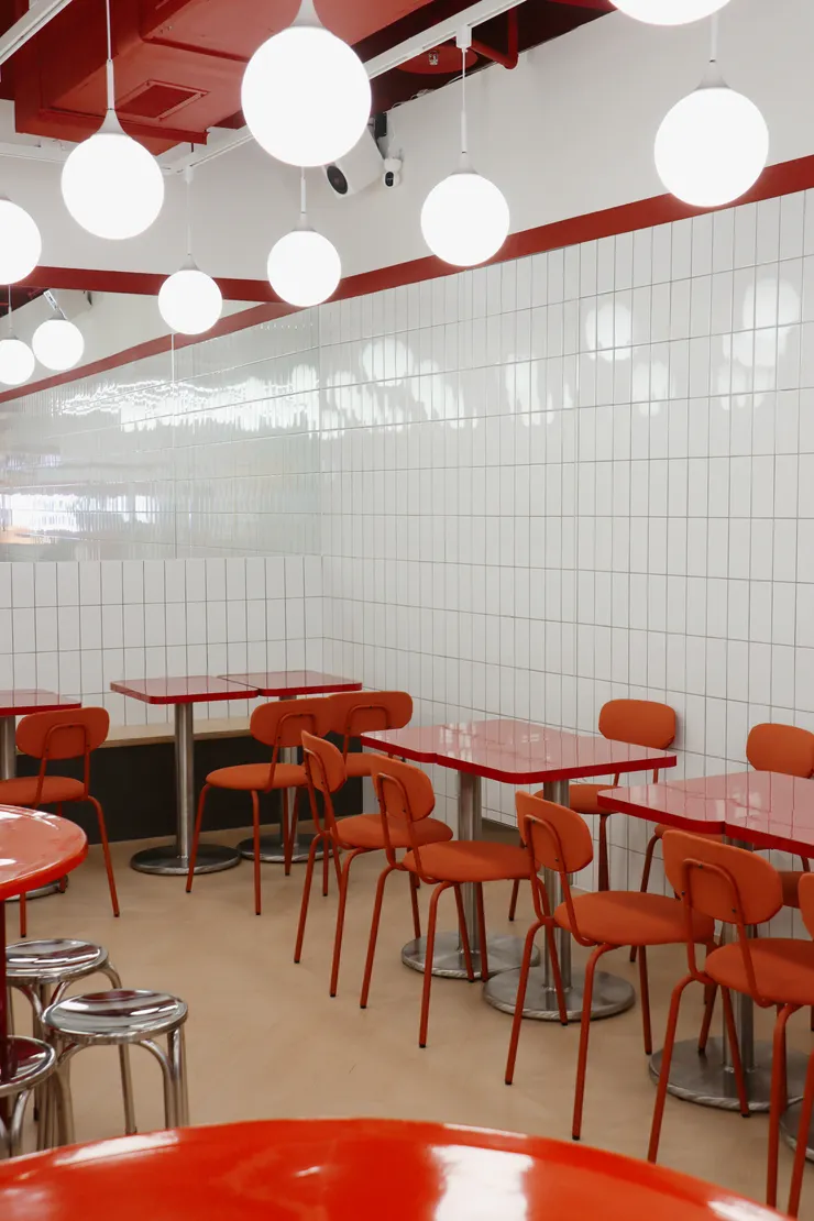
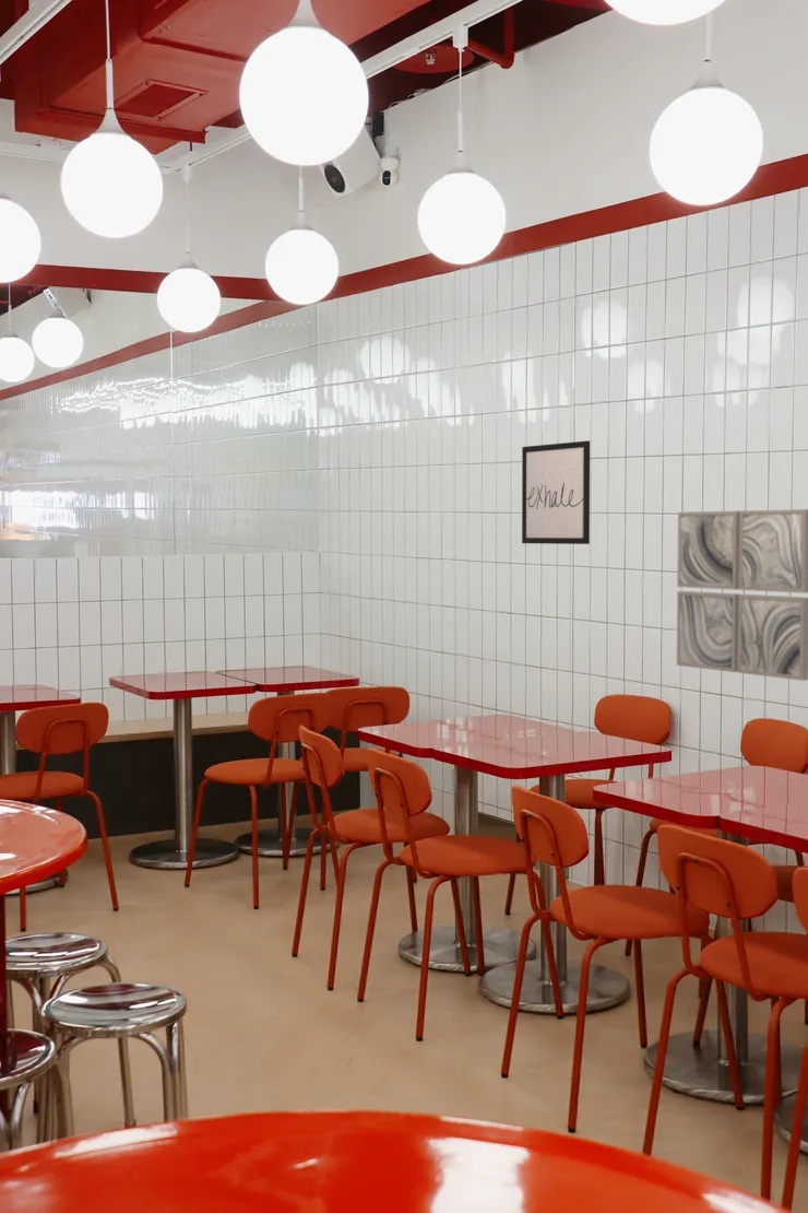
+ wall art [521,439,591,545]
+ wall art [676,508,808,682]
